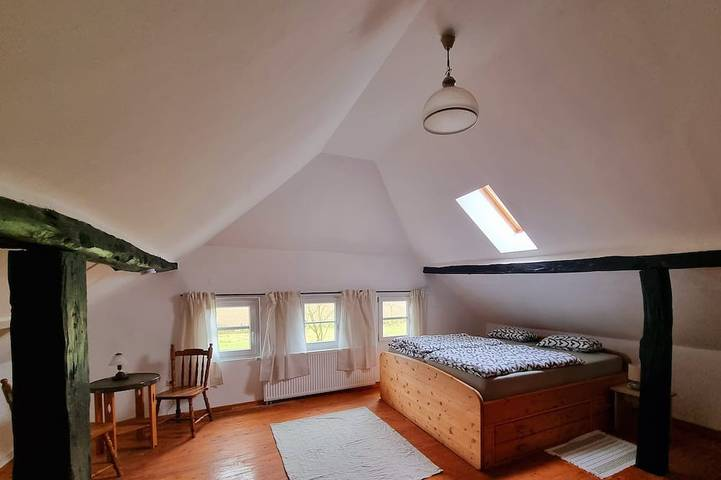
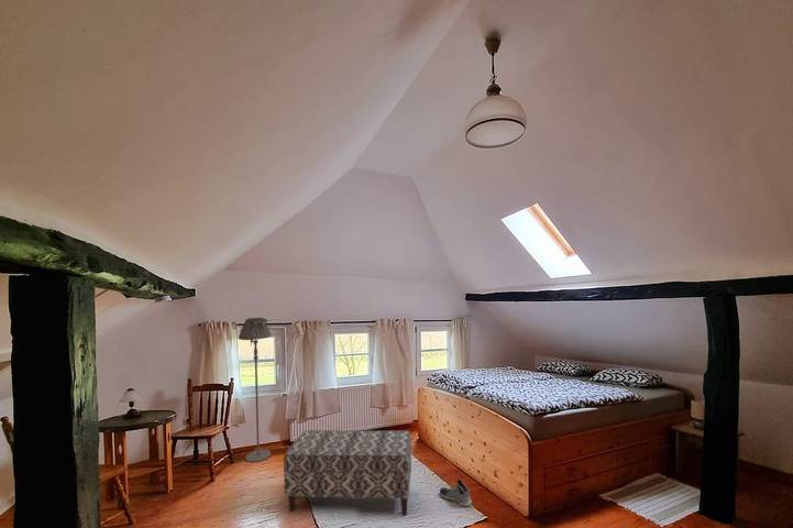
+ bench [283,429,412,517]
+ floor lamp [238,317,273,463]
+ sneaker [439,479,473,507]
